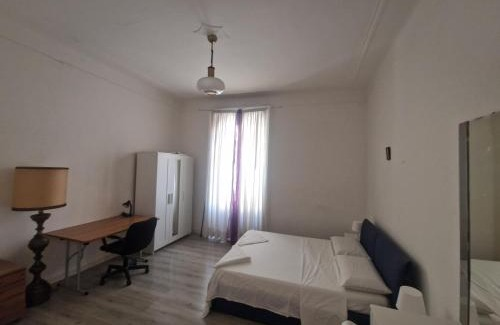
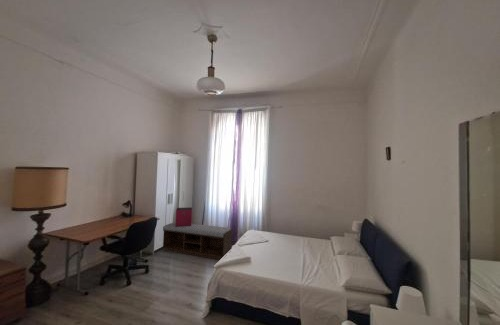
+ storage bin [175,206,193,226]
+ bench [161,221,233,261]
